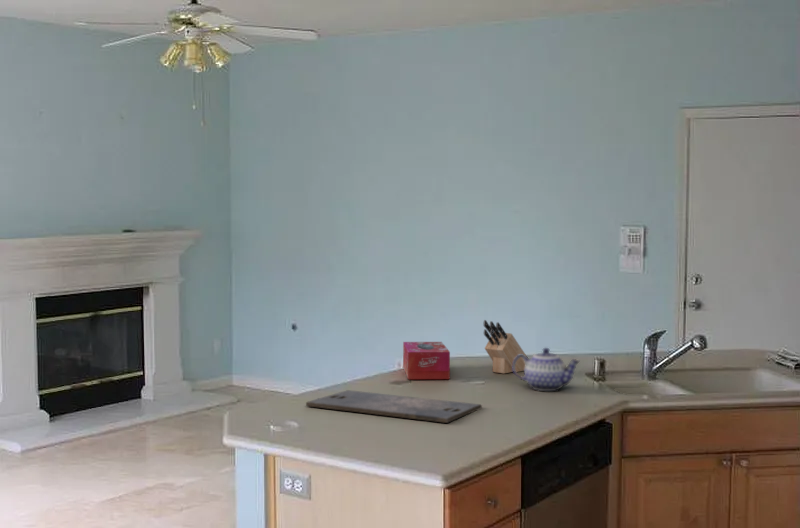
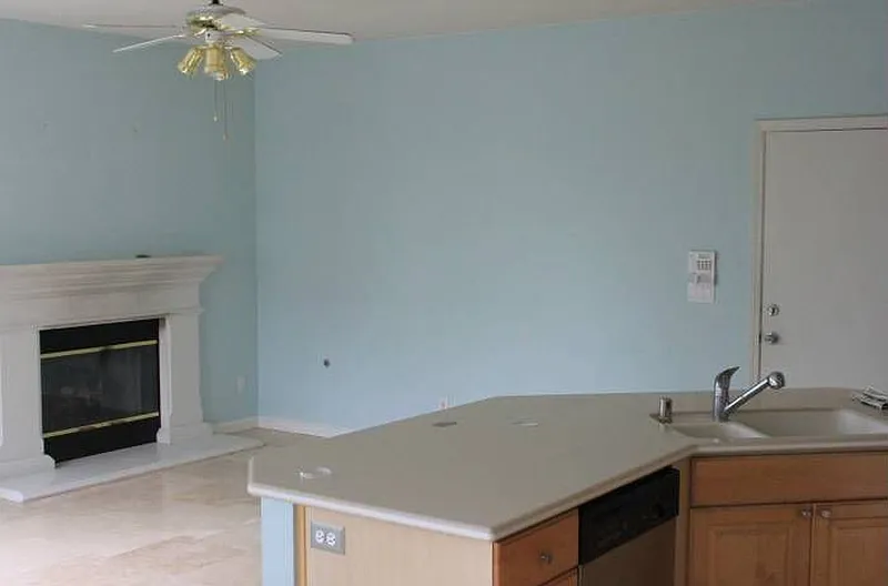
- cutting board [305,389,483,424]
- teapot [512,347,581,392]
- tissue box [402,341,451,380]
- knife block [482,319,529,375]
